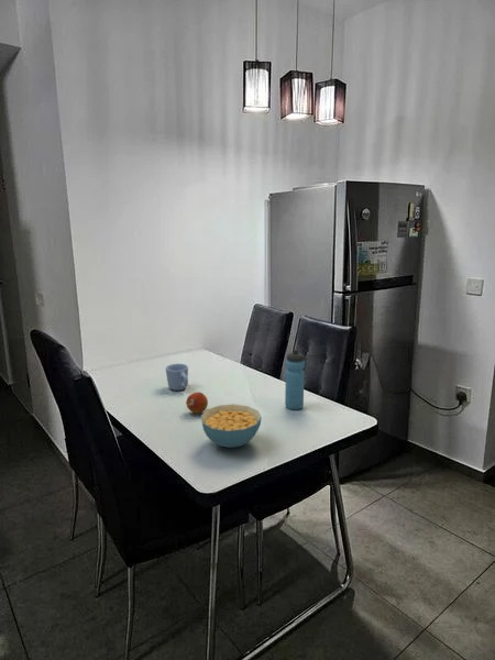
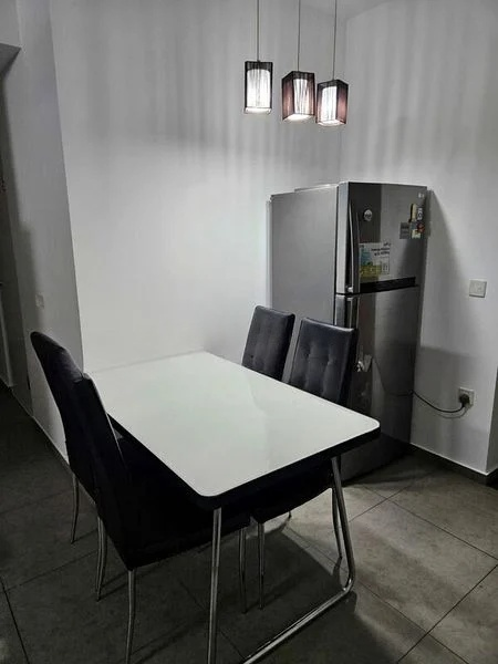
- mug [165,363,189,392]
- water bottle [284,349,306,410]
- cereal bowl [200,403,263,449]
- fruit [185,392,209,415]
